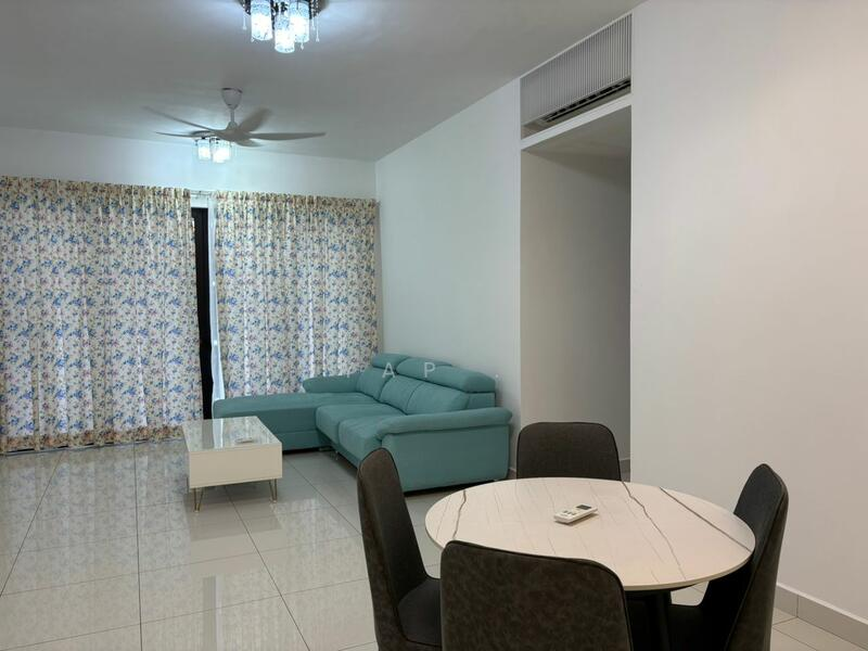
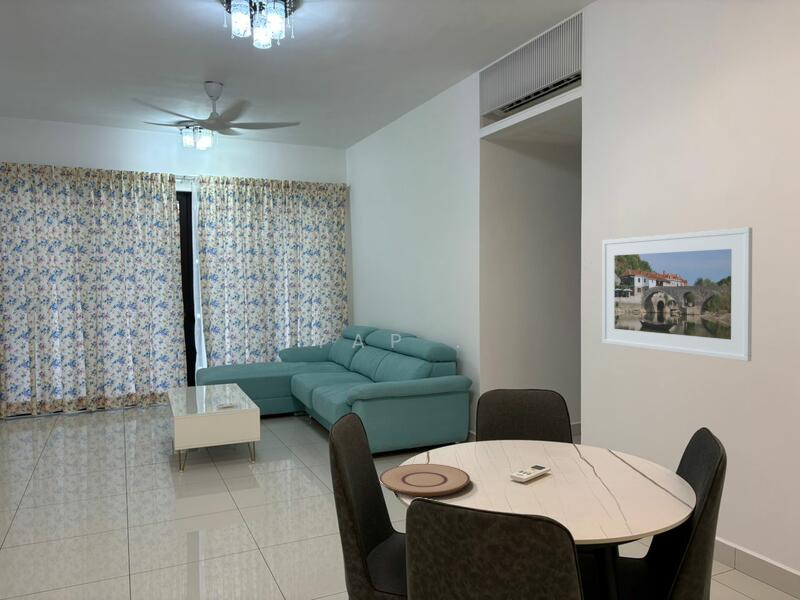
+ plate [378,463,471,497]
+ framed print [601,226,753,362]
